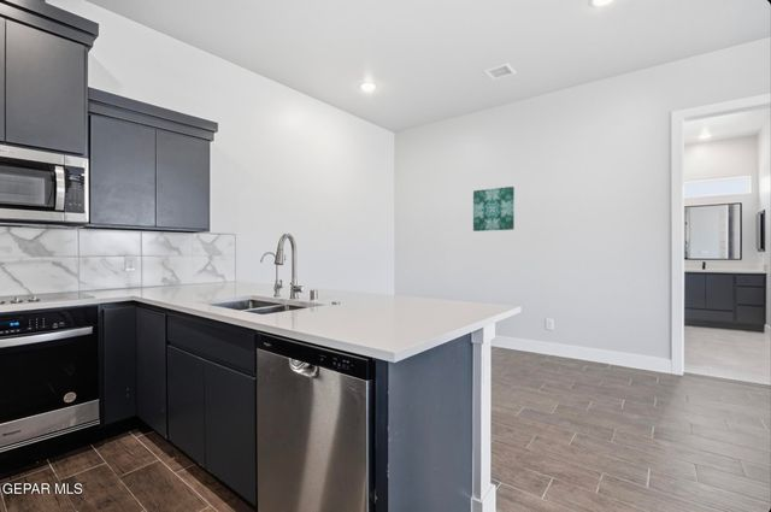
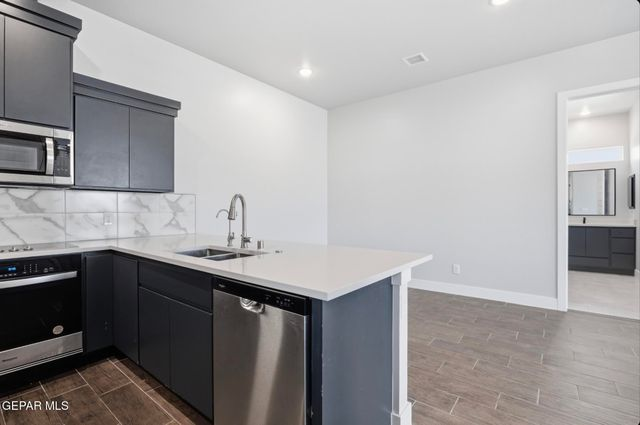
- wall art [472,186,516,233]
